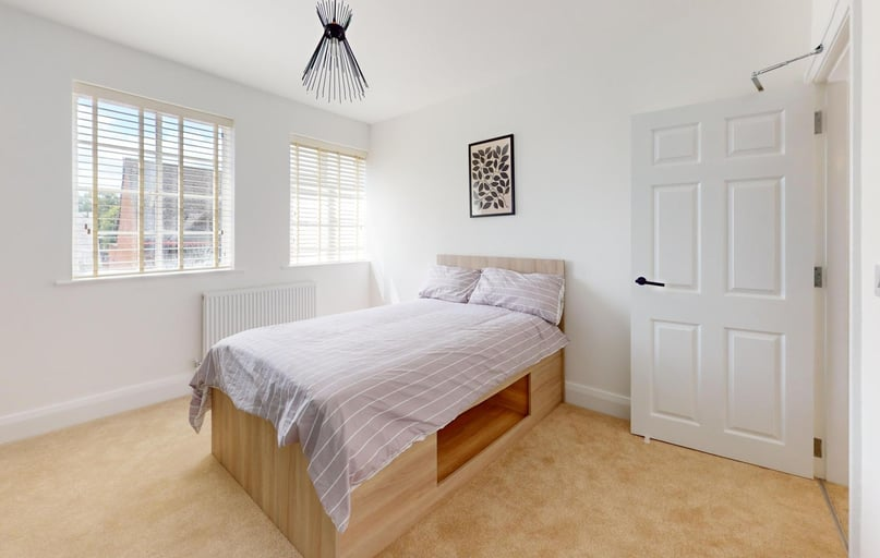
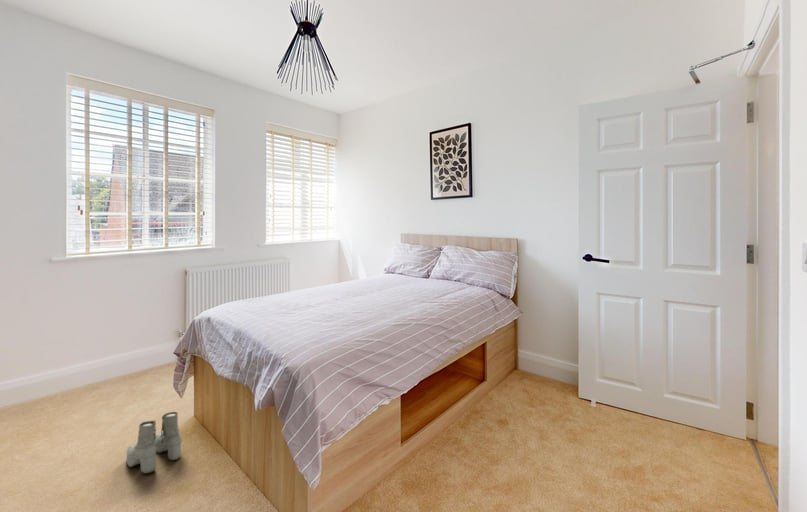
+ boots [125,411,183,474]
